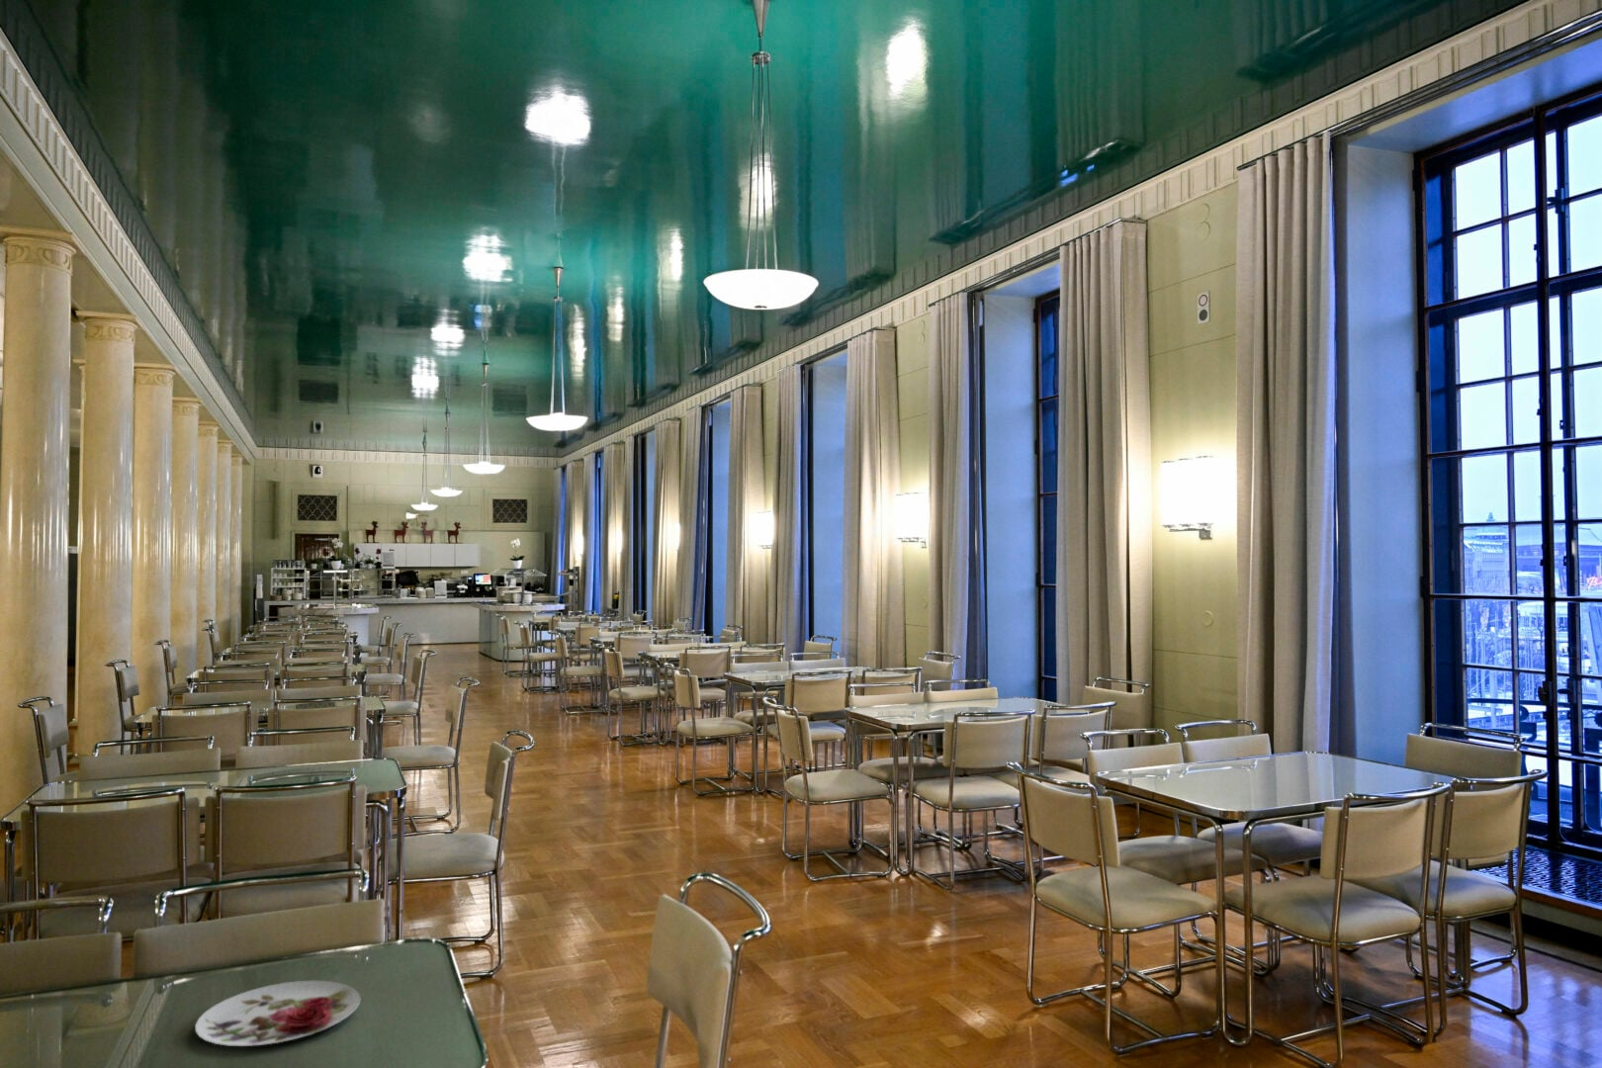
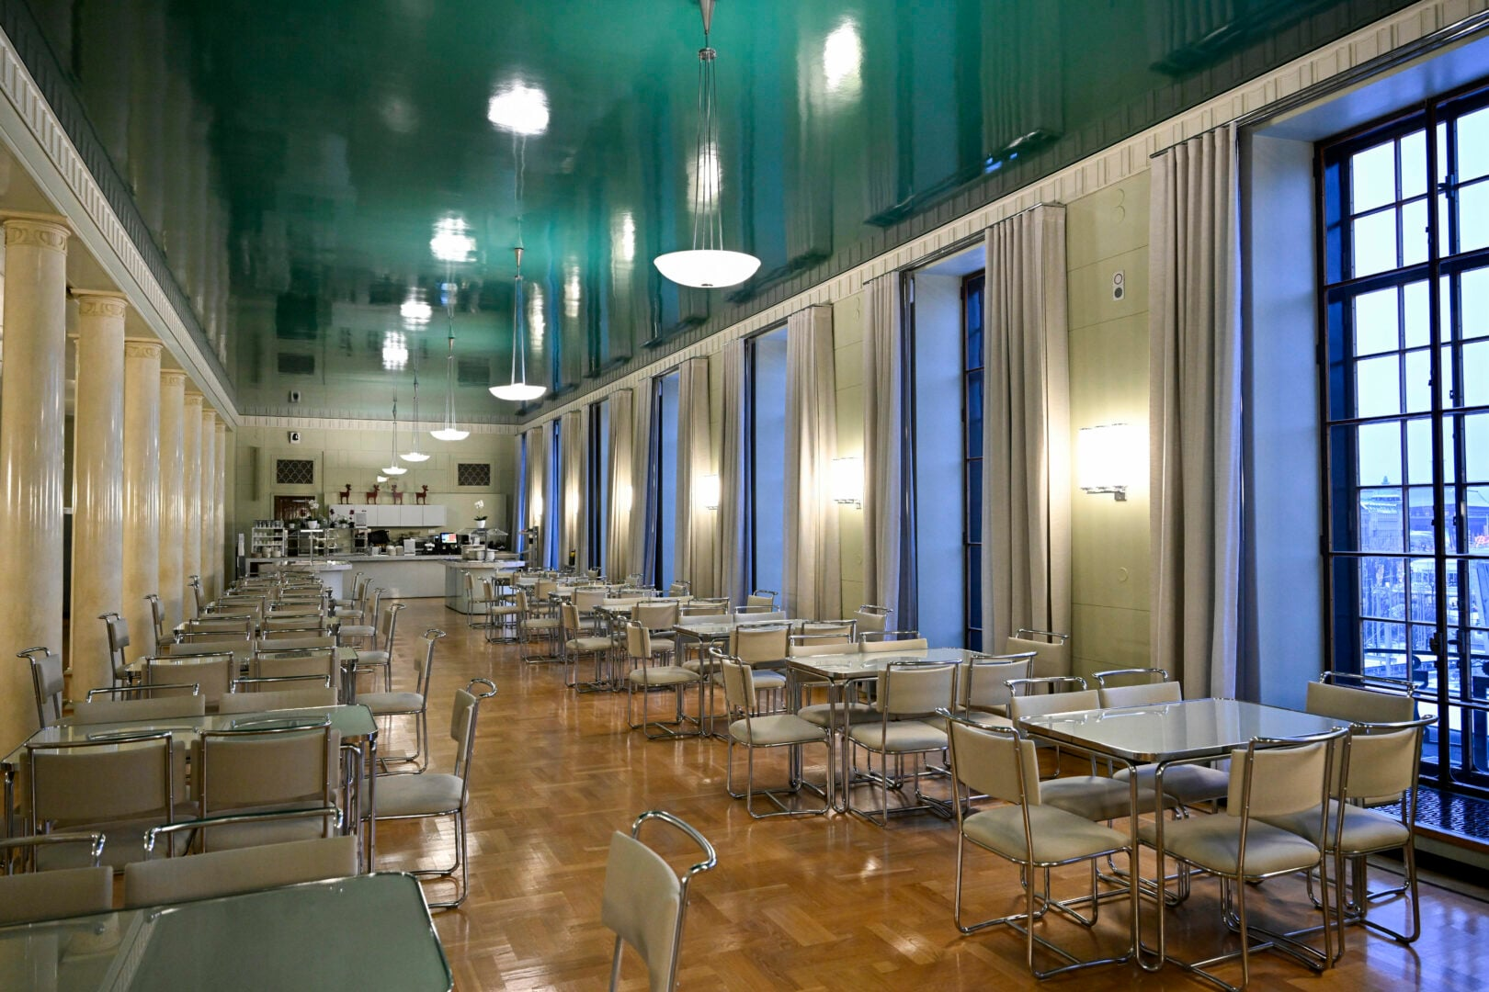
- plate [194,979,362,1048]
